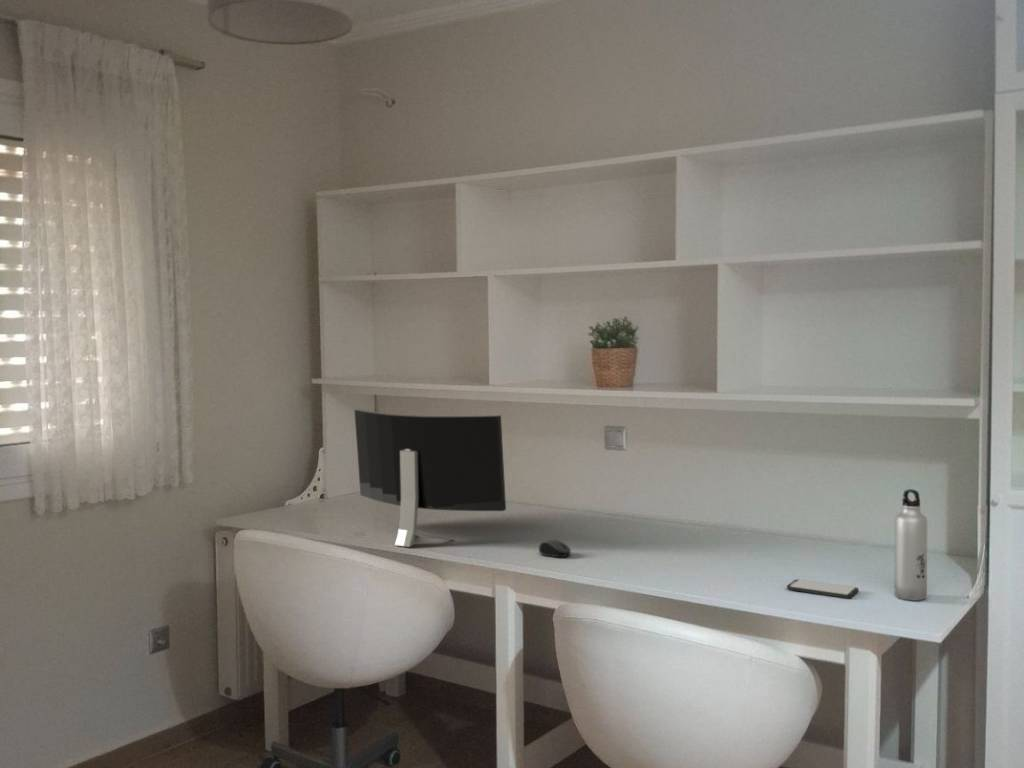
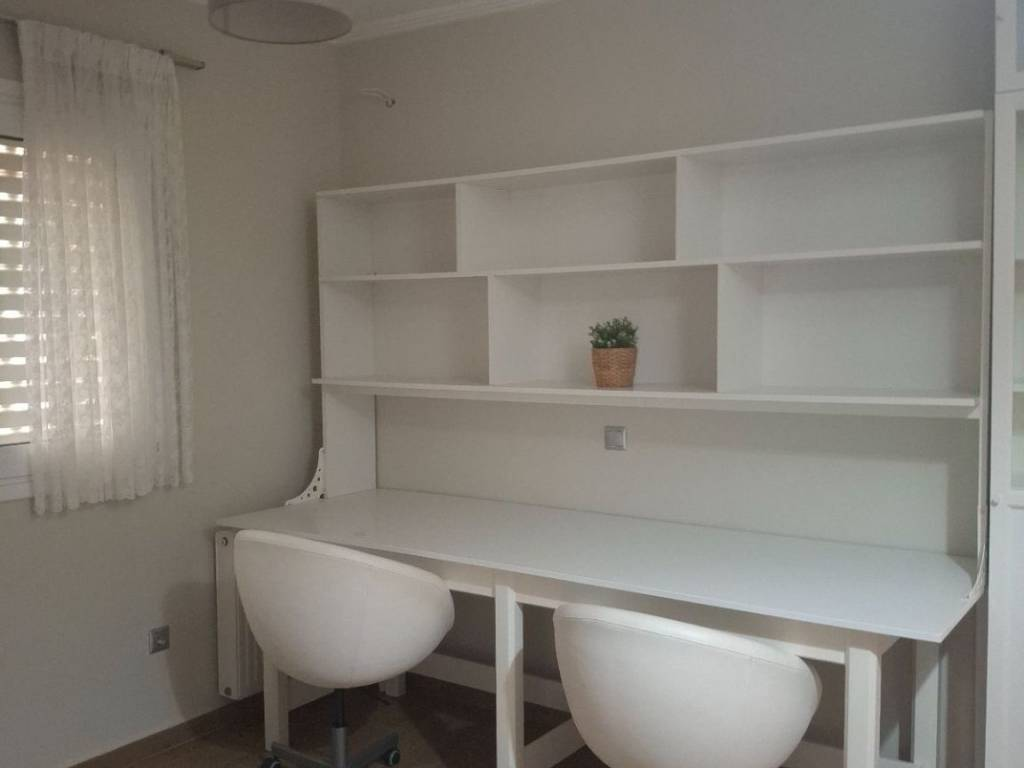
- water bottle [894,488,928,601]
- monitor [353,408,507,548]
- smartphone [786,579,859,599]
- computer mouse [538,539,572,558]
